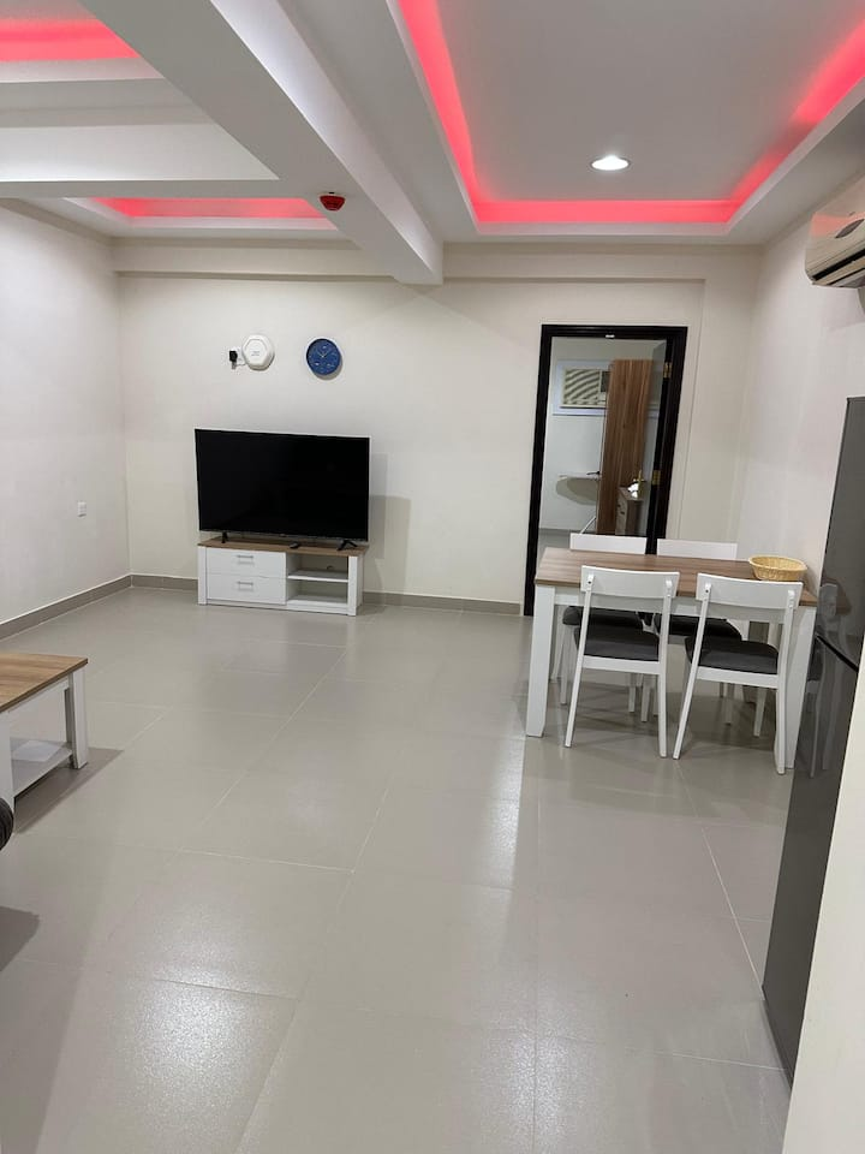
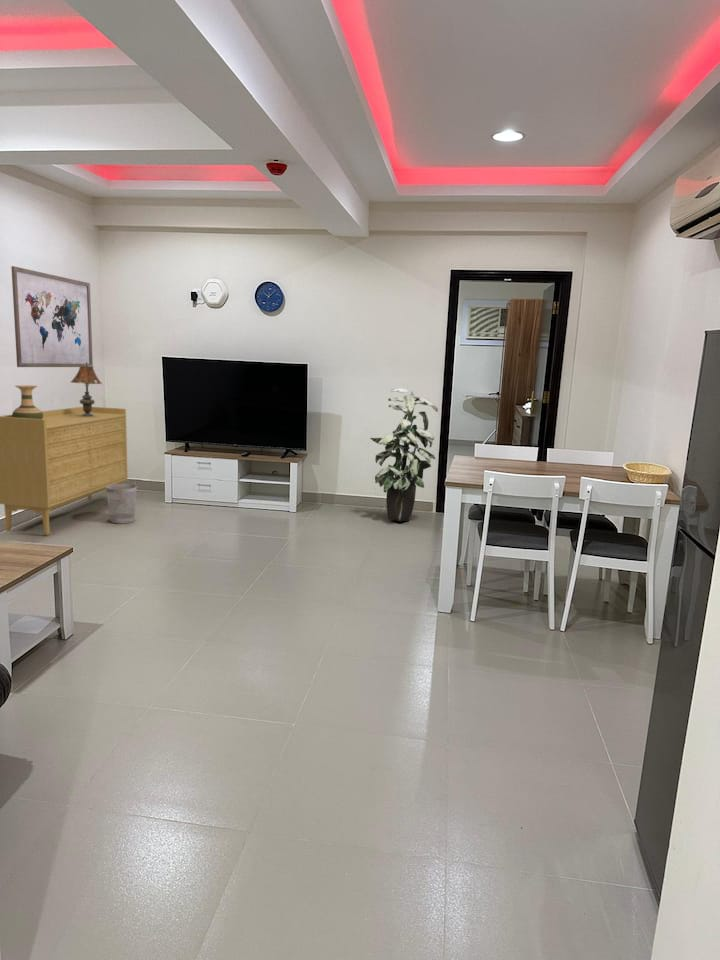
+ wastebasket [105,483,138,525]
+ table lamp [70,362,103,417]
+ indoor plant [369,387,439,522]
+ sideboard [0,406,129,536]
+ wall art [10,265,94,368]
+ vase [11,384,43,419]
